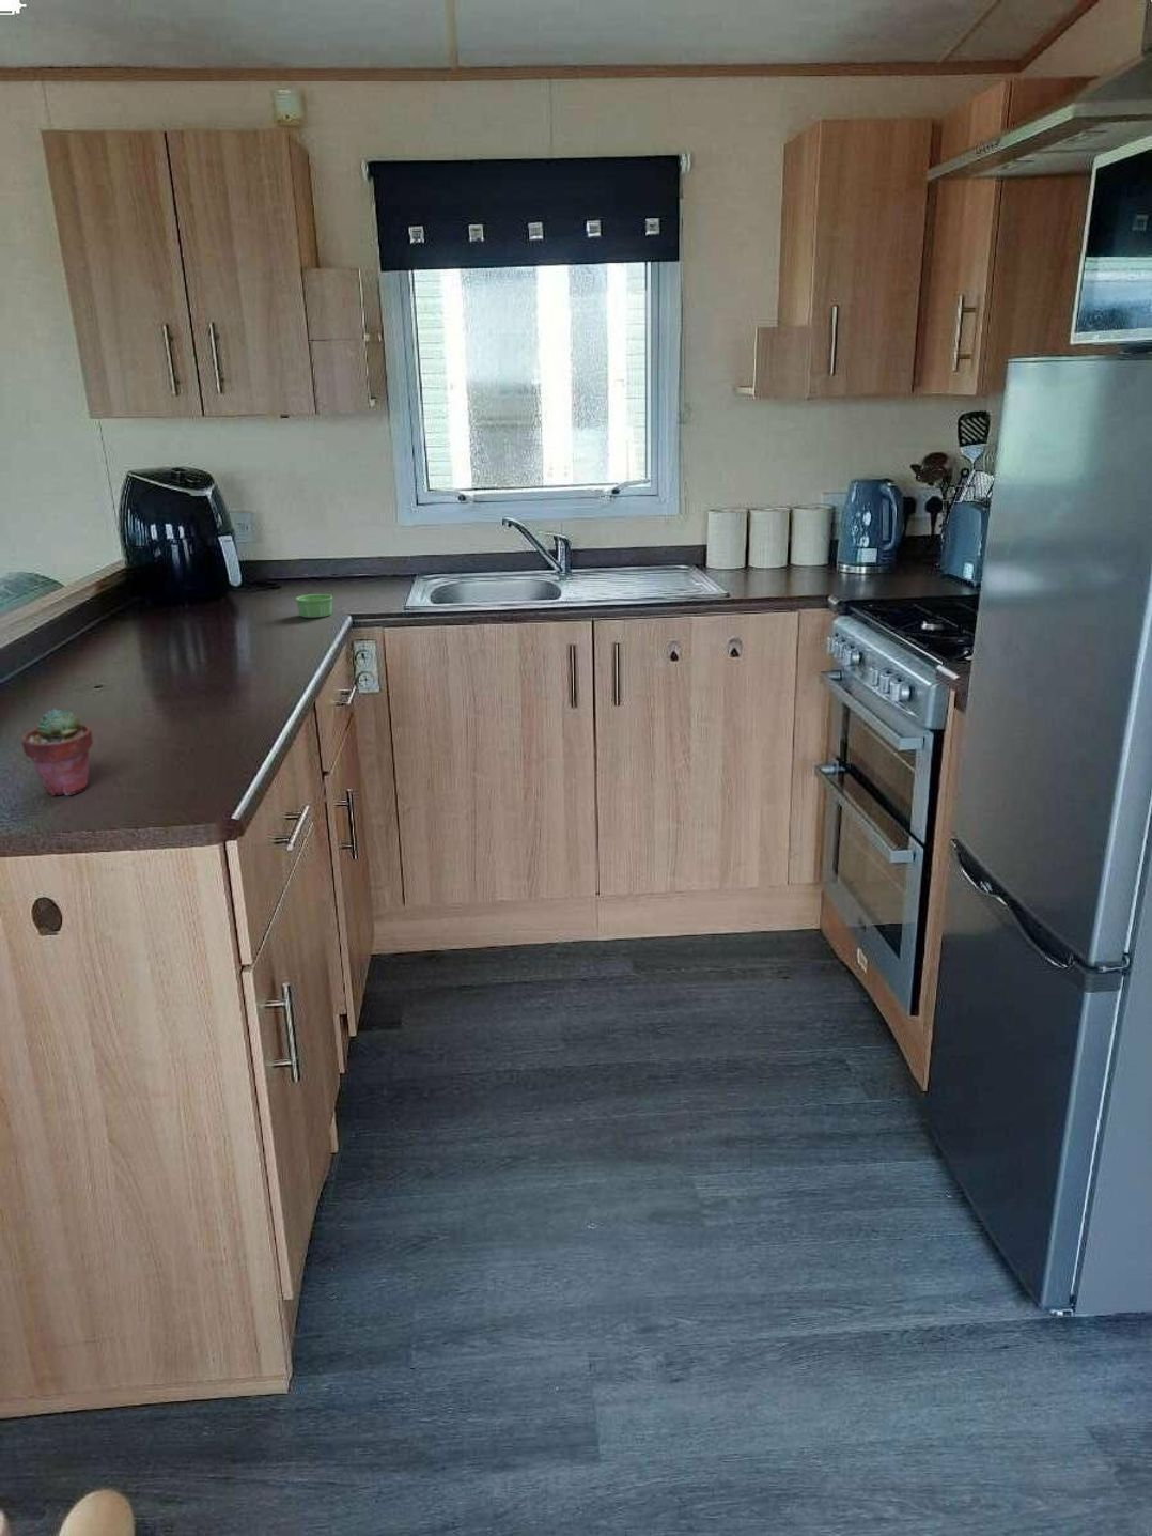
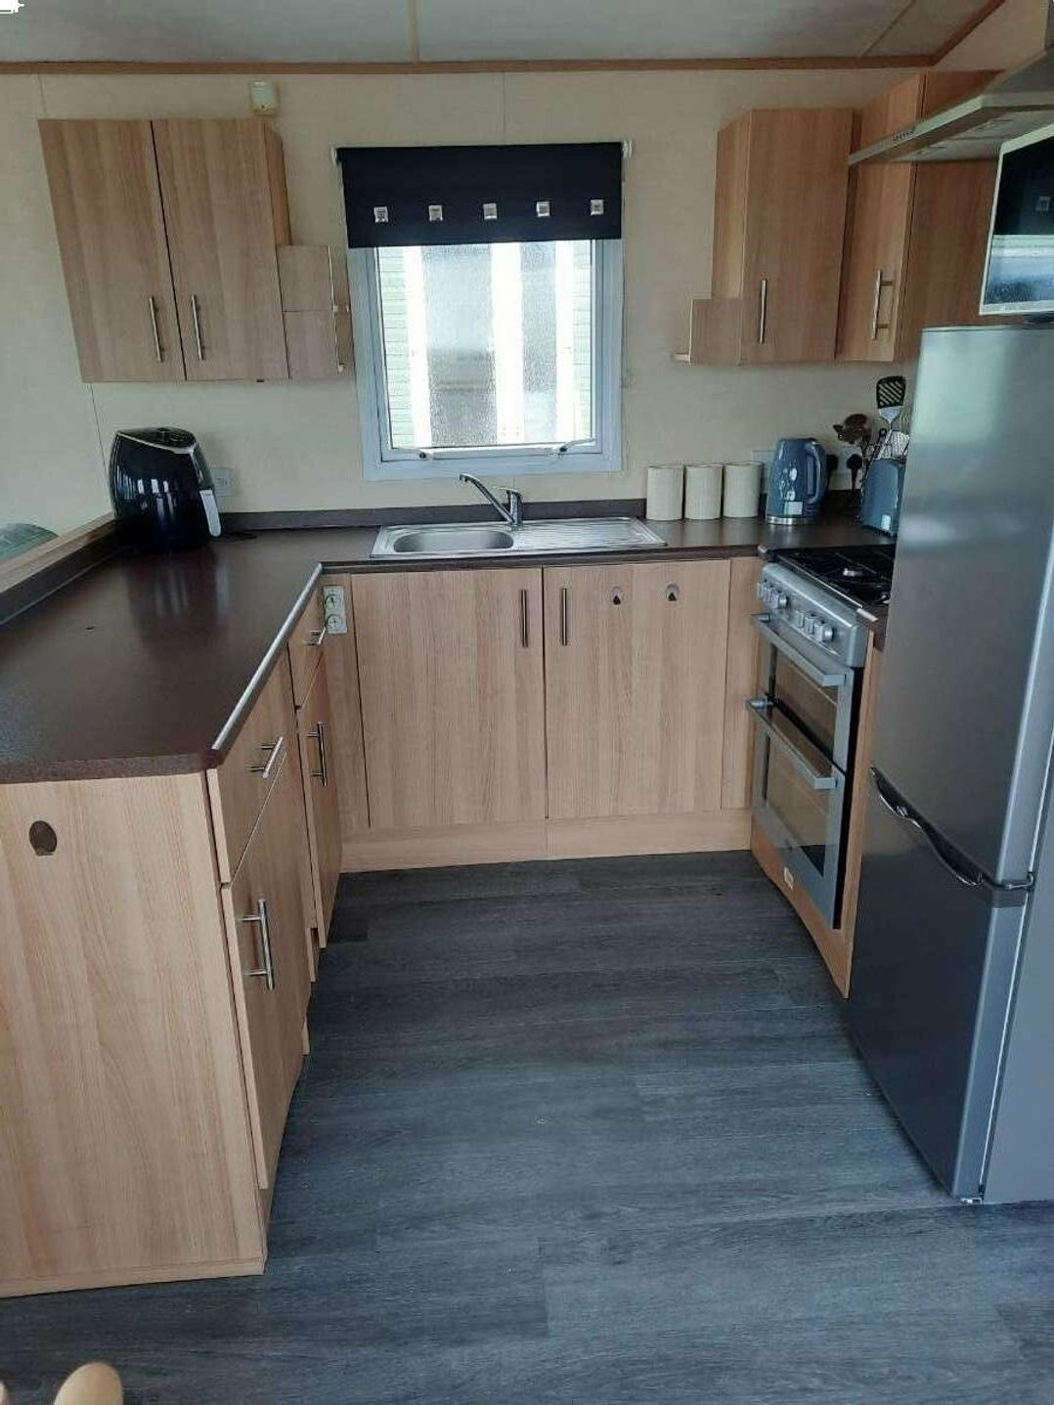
- potted succulent [21,708,94,796]
- ramekin [295,593,334,619]
